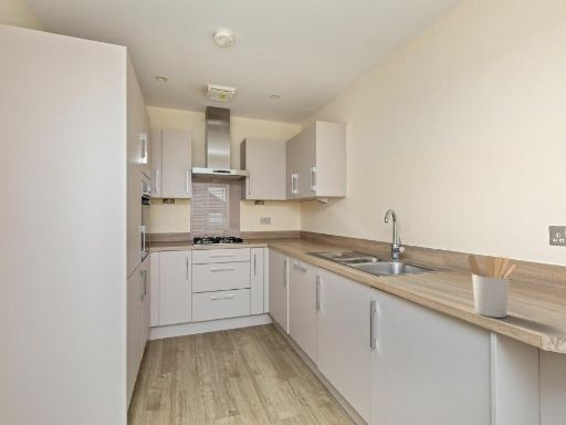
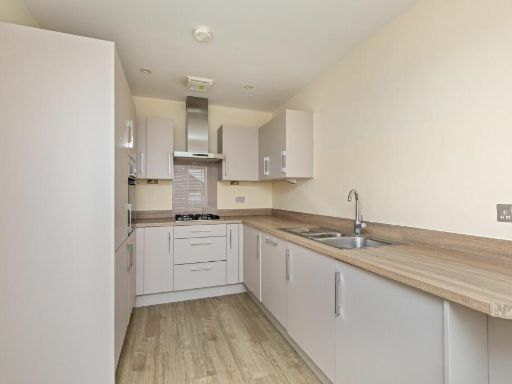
- utensil holder [467,253,518,319]
